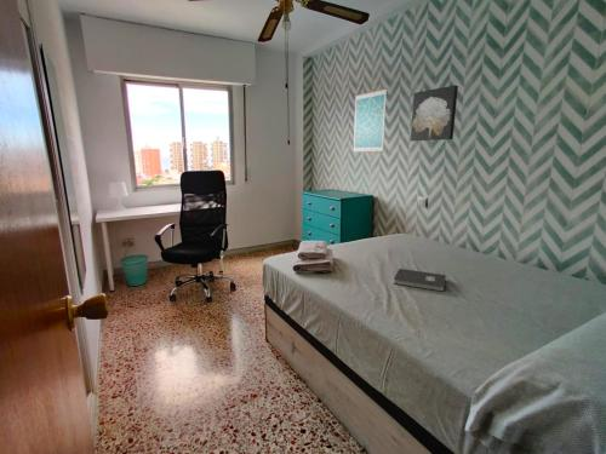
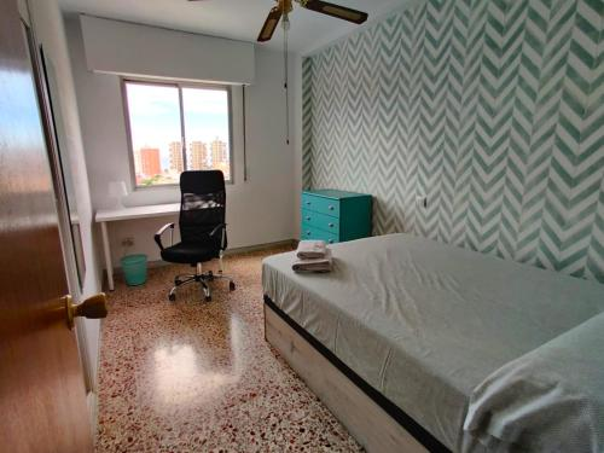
- wall art [410,85,459,142]
- book [393,268,447,293]
- wall art [351,87,388,154]
